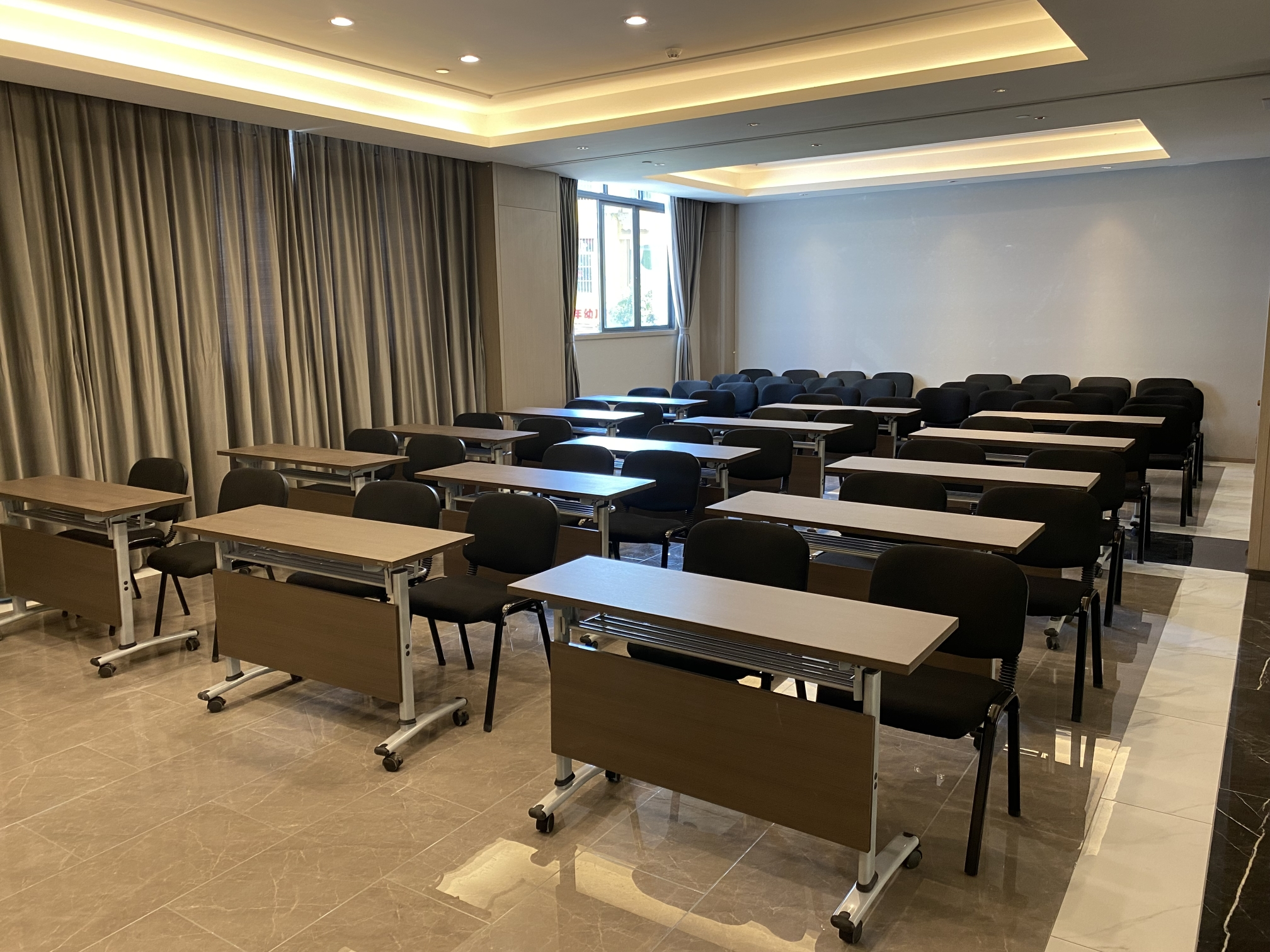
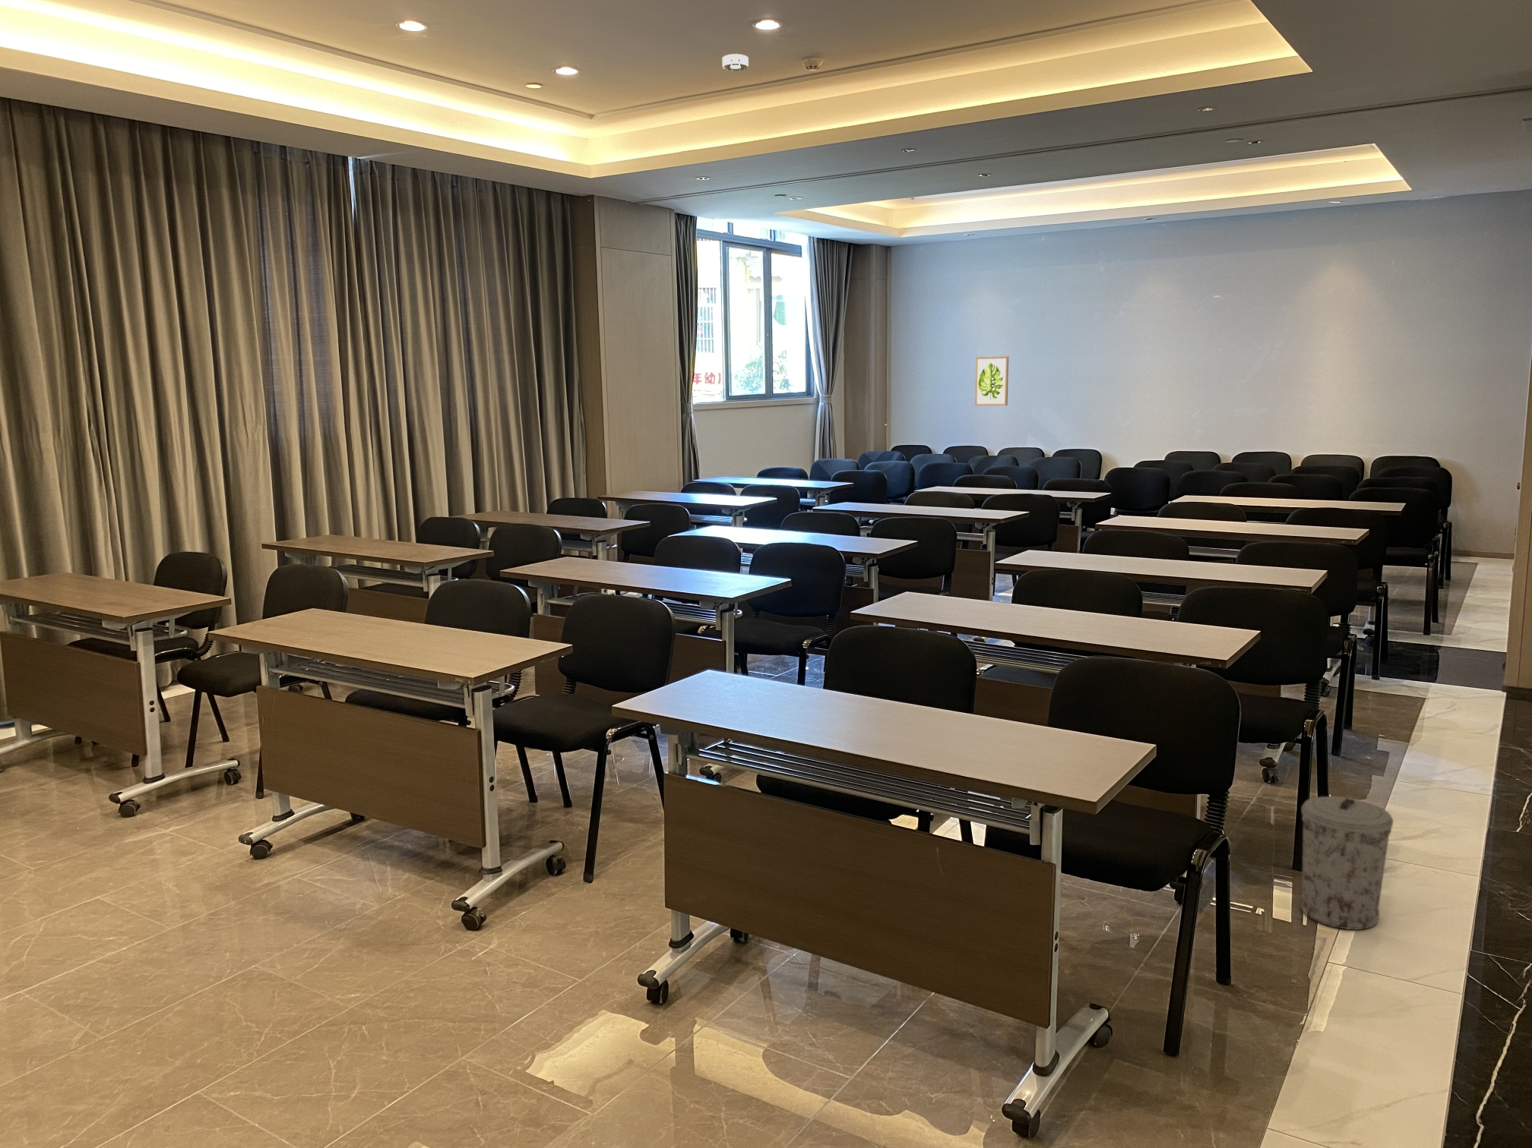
+ smoke detector [721,53,749,71]
+ wall art [975,356,1010,406]
+ trash can [1299,796,1393,931]
